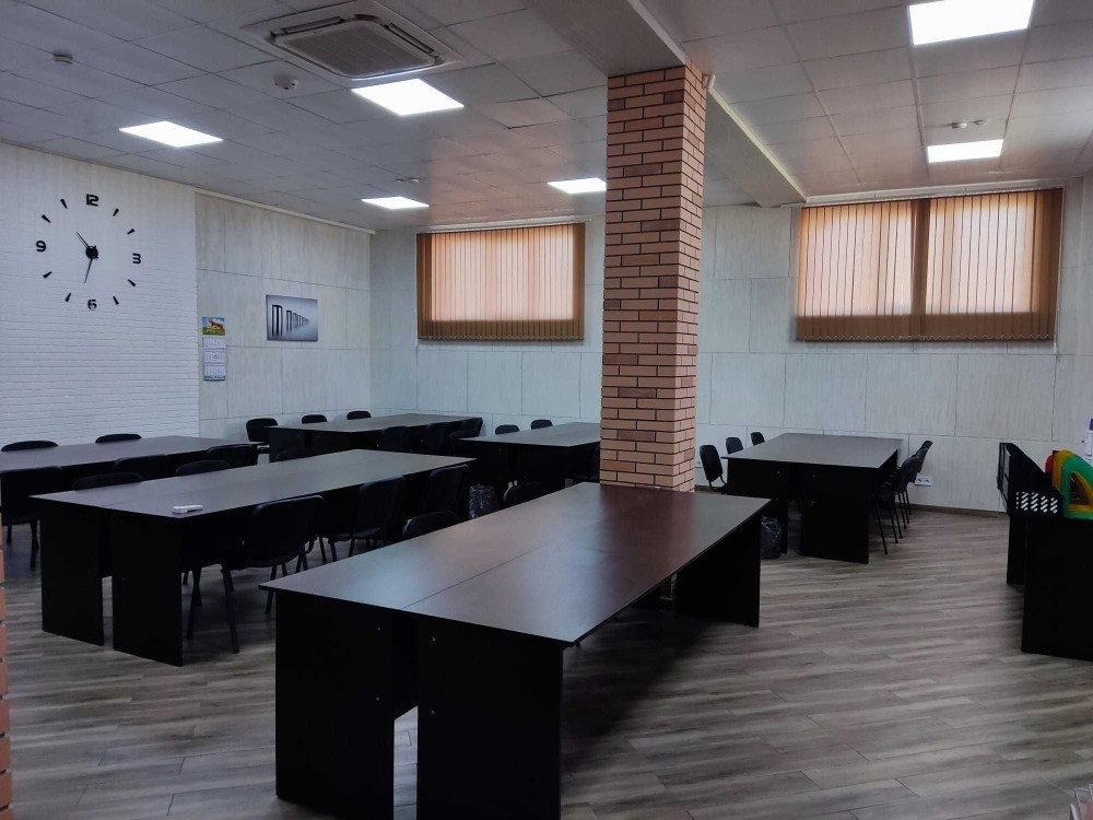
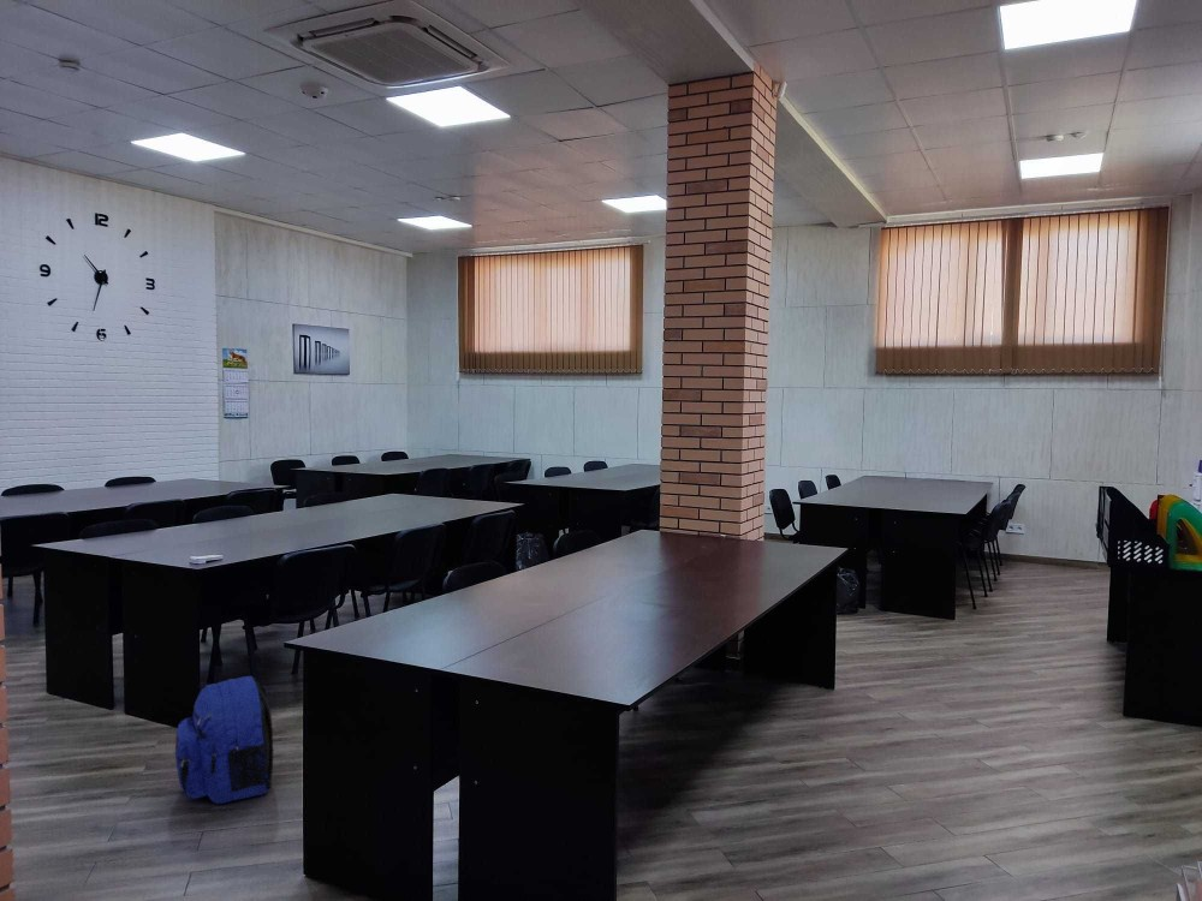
+ backpack [174,675,274,805]
